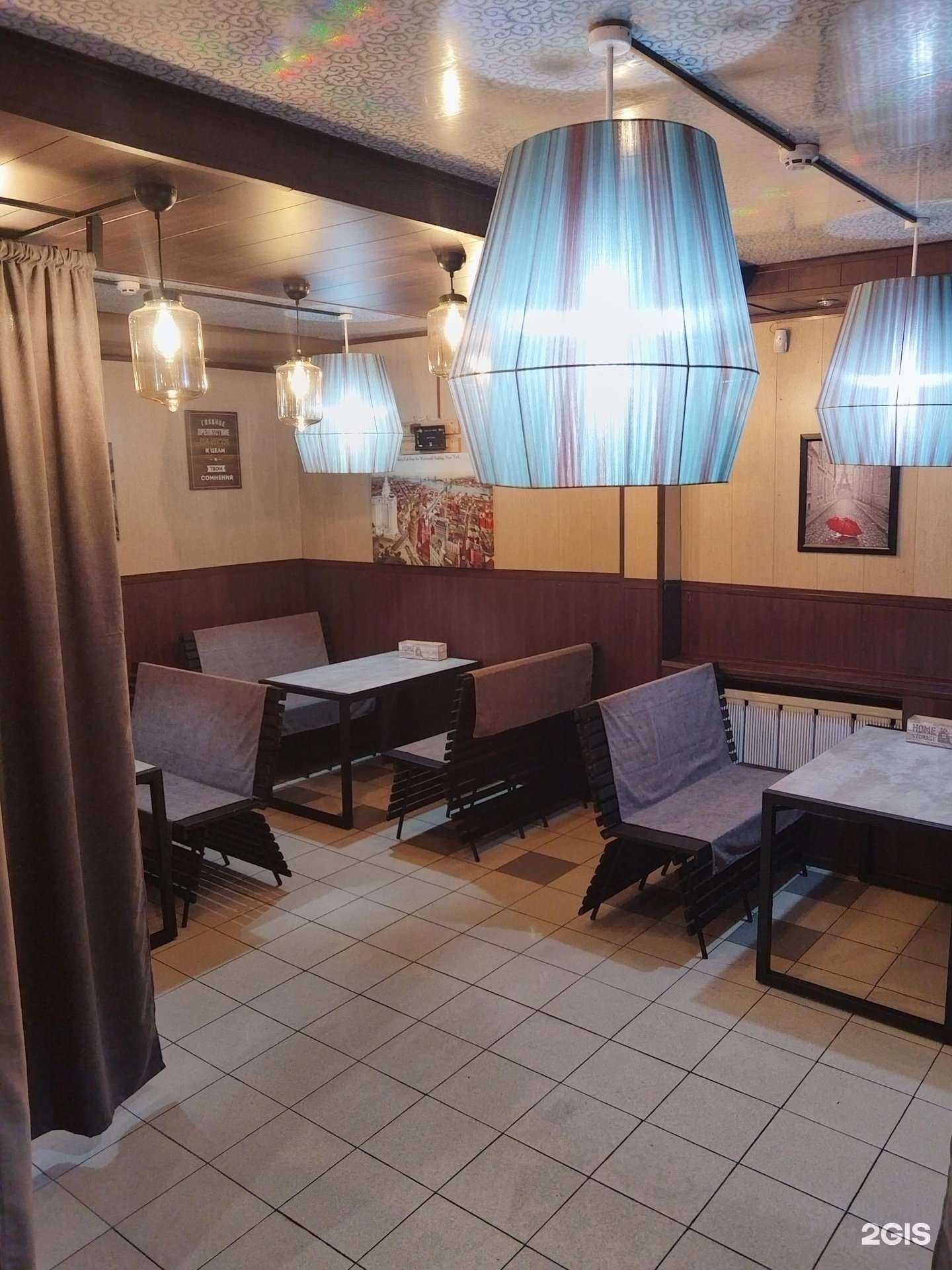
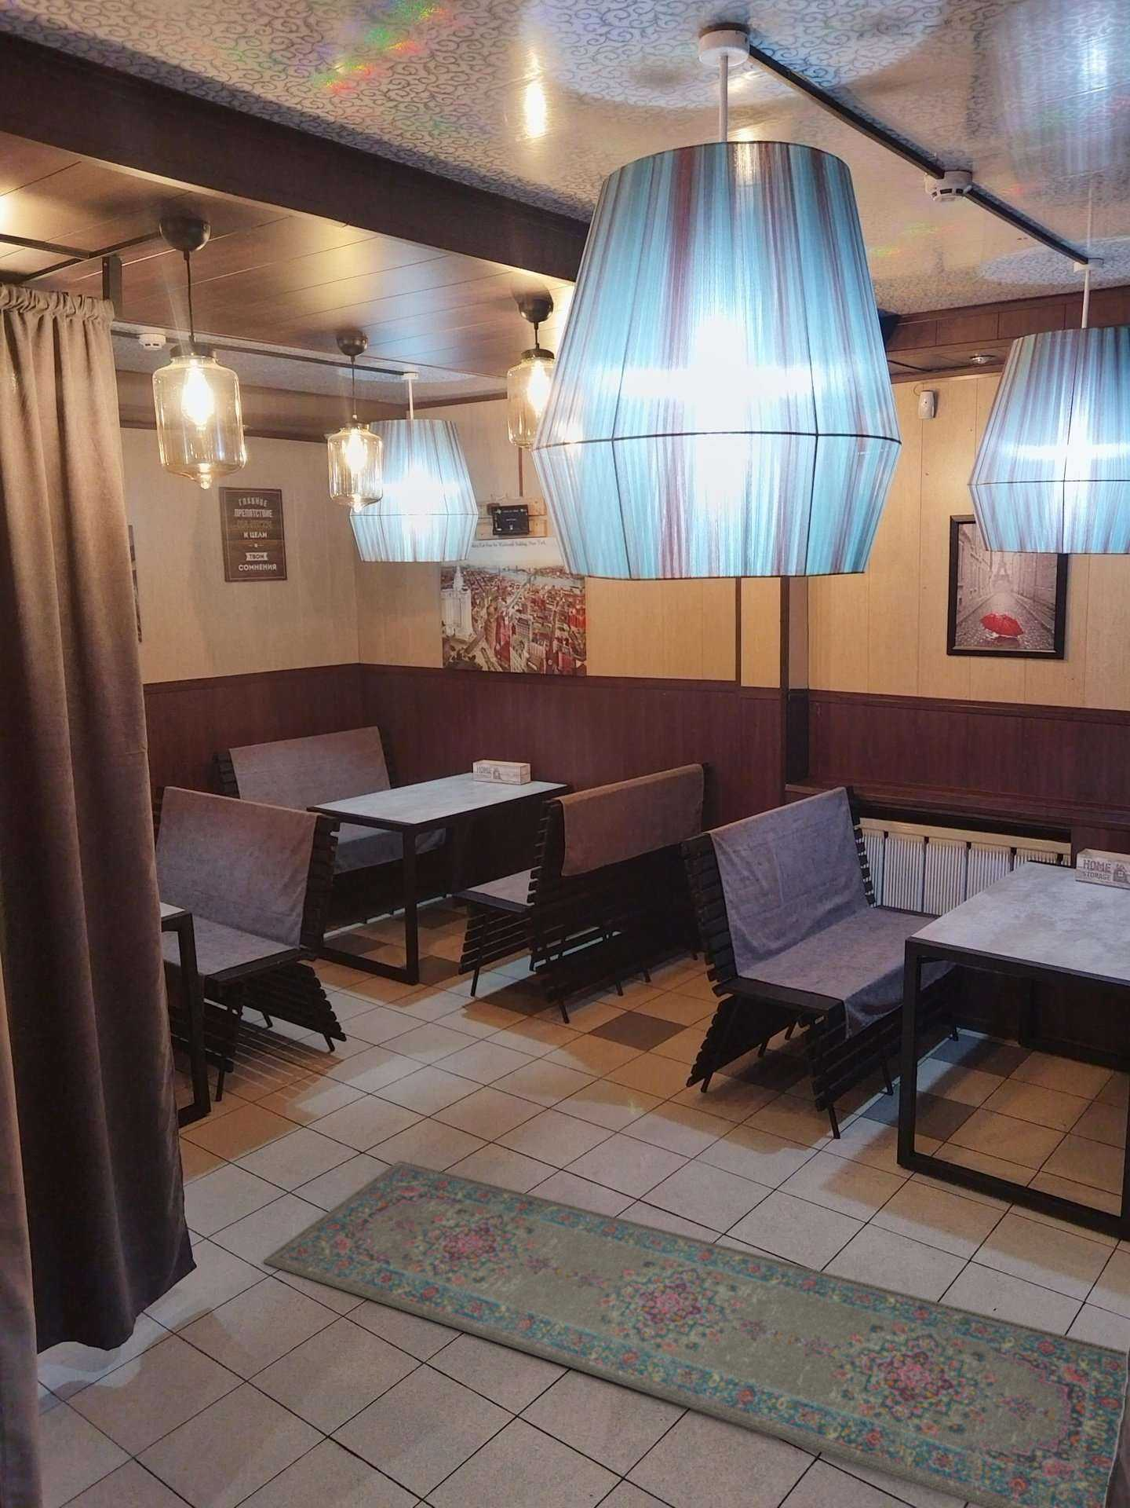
+ rug [262,1160,1128,1508]
